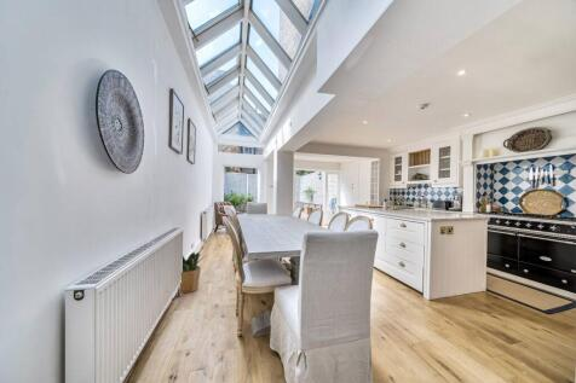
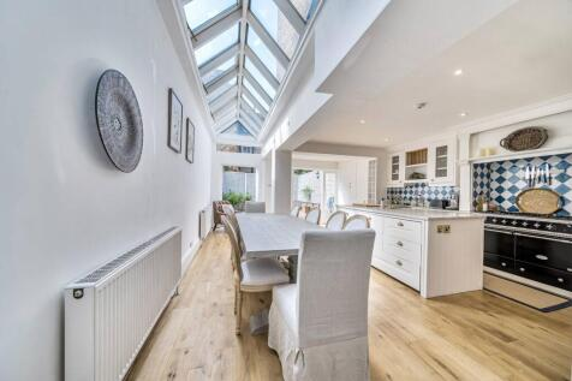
- potted plant [179,251,209,294]
